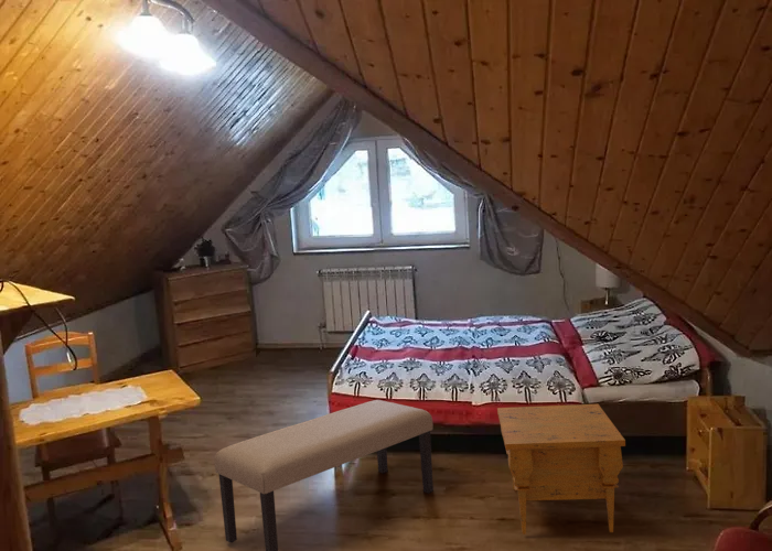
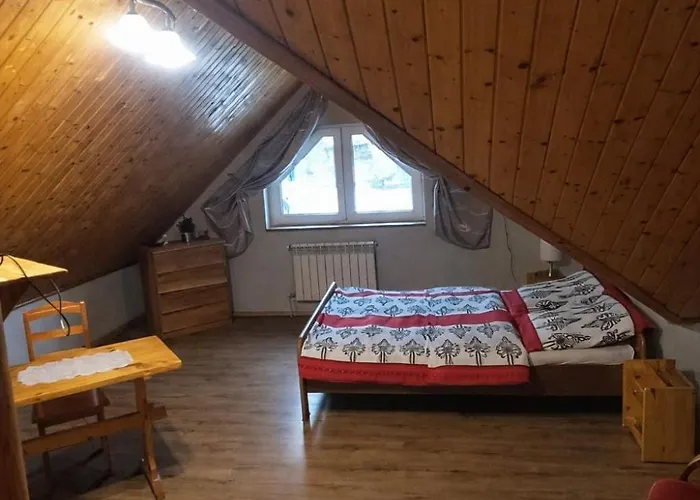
- nightstand [496,403,626,536]
- bench [214,399,435,551]
